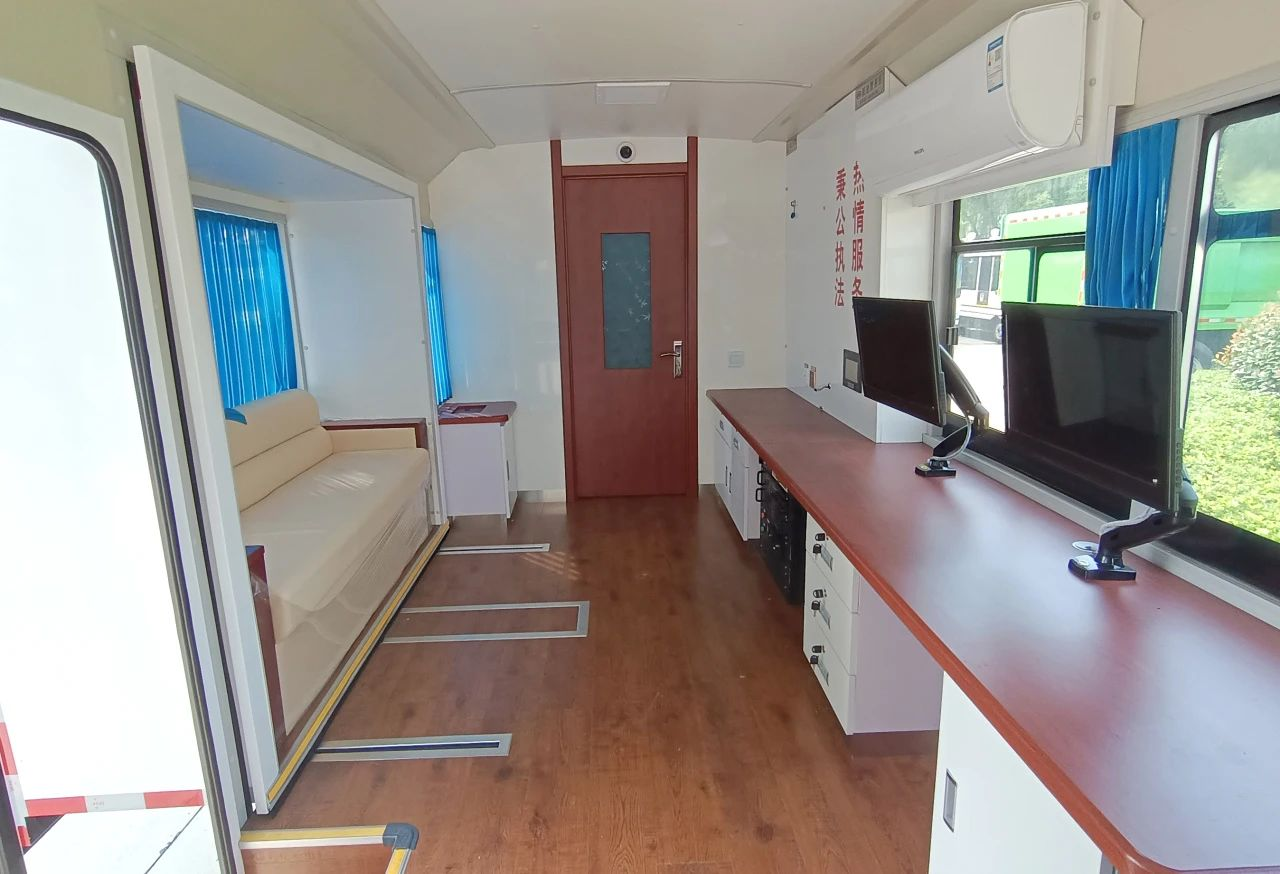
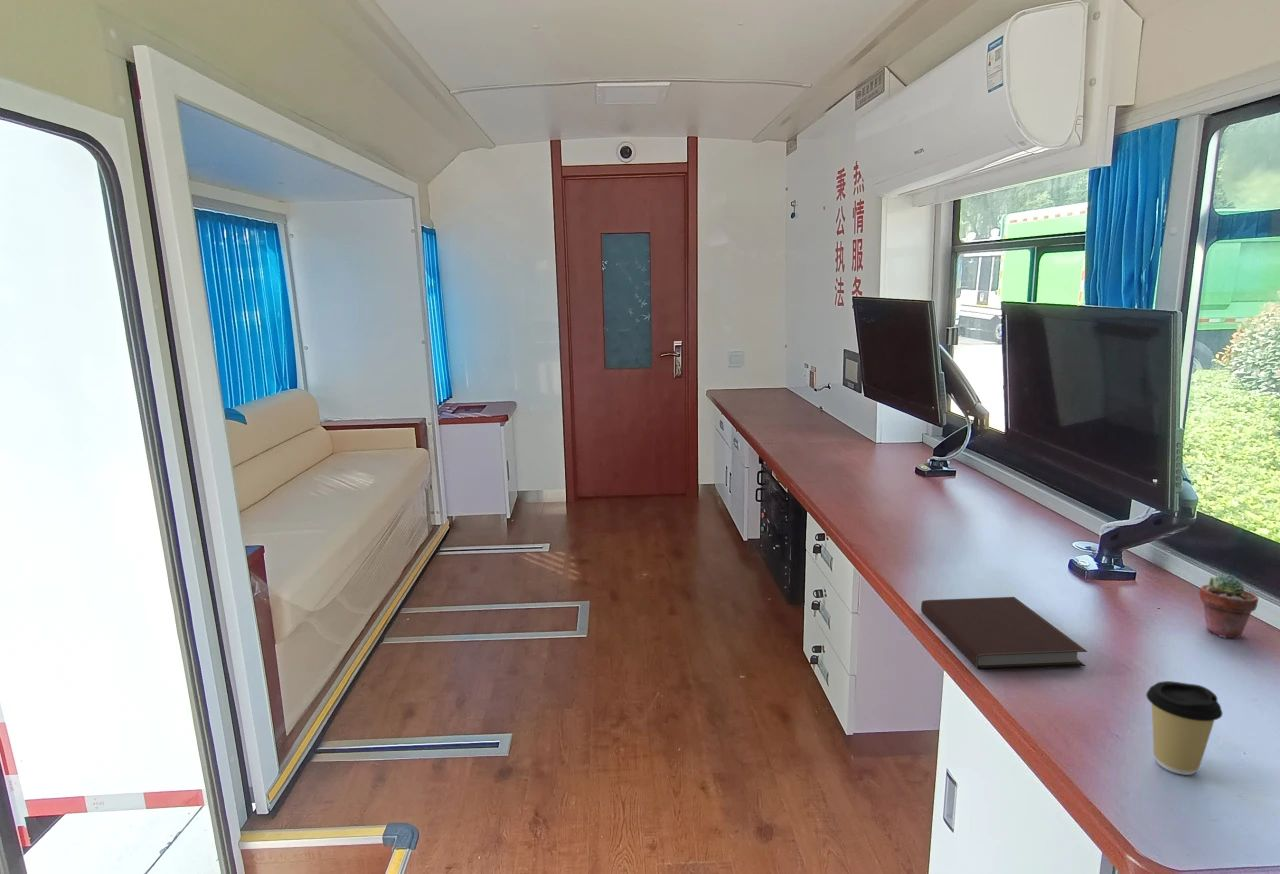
+ notebook [920,596,1088,671]
+ potted succulent [1199,572,1259,639]
+ coffee cup [1145,680,1223,776]
